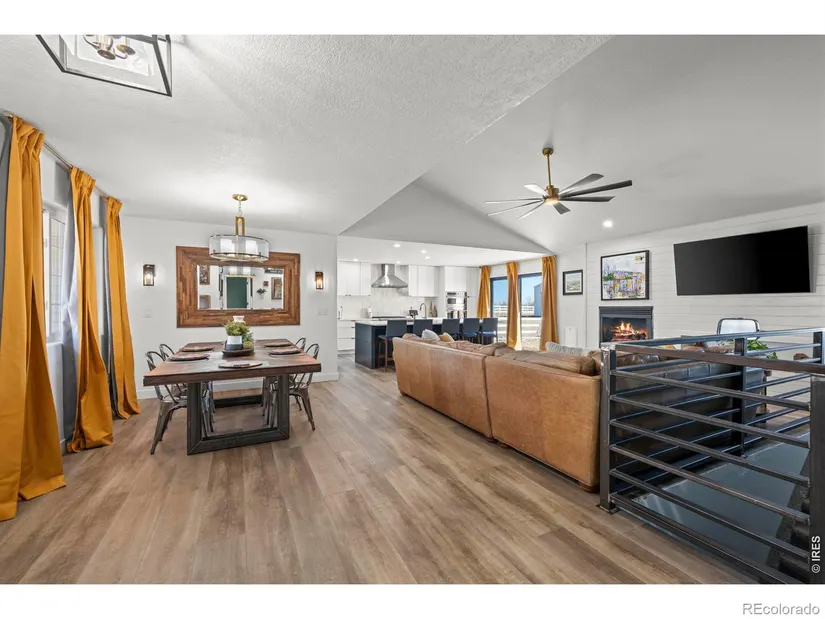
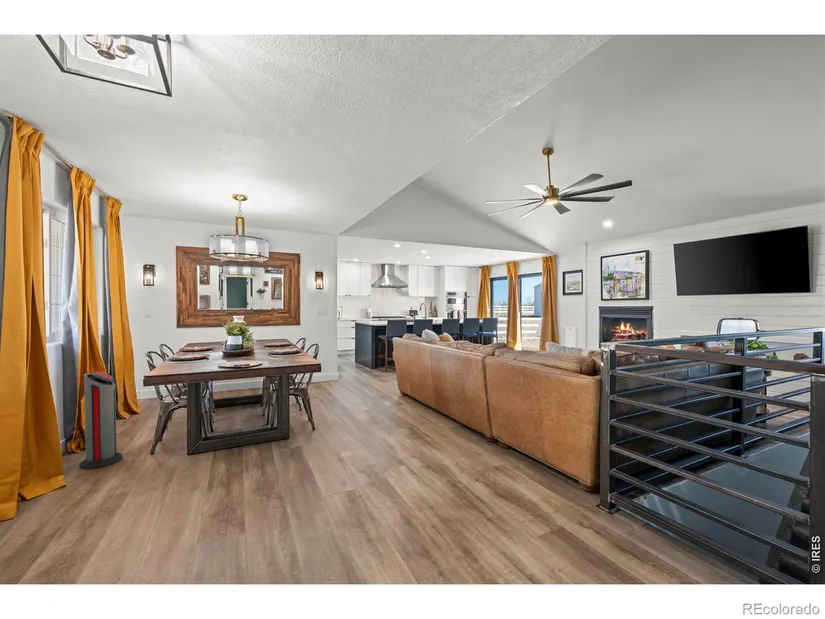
+ air purifier [78,370,124,470]
